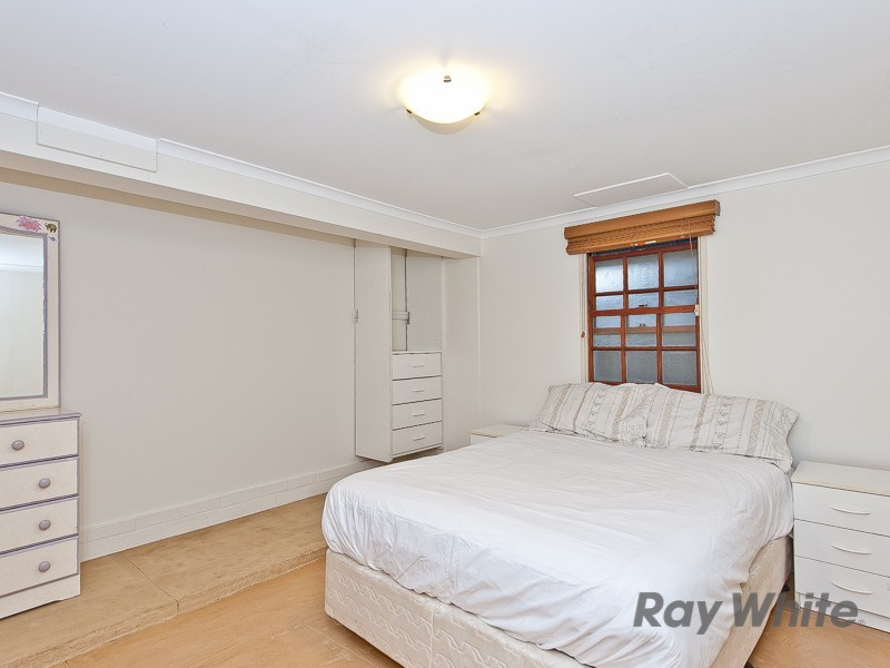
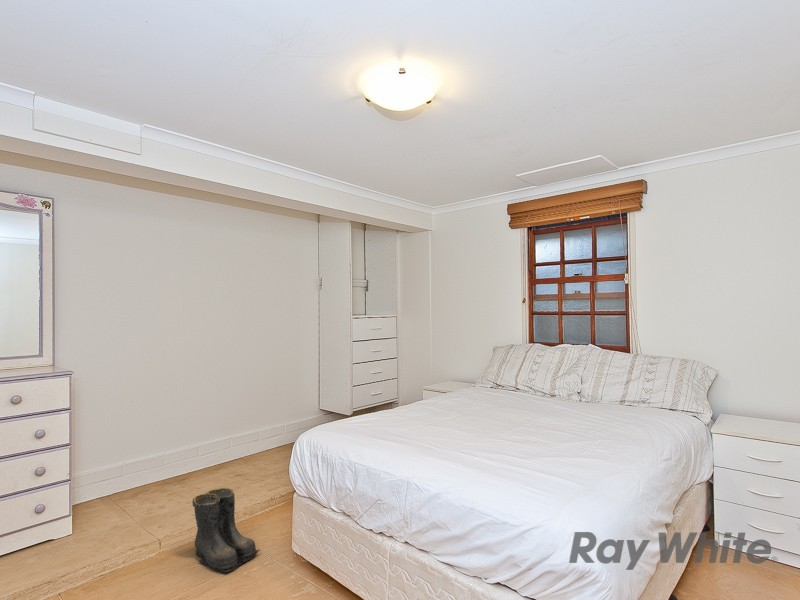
+ boots [192,487,261,574]
